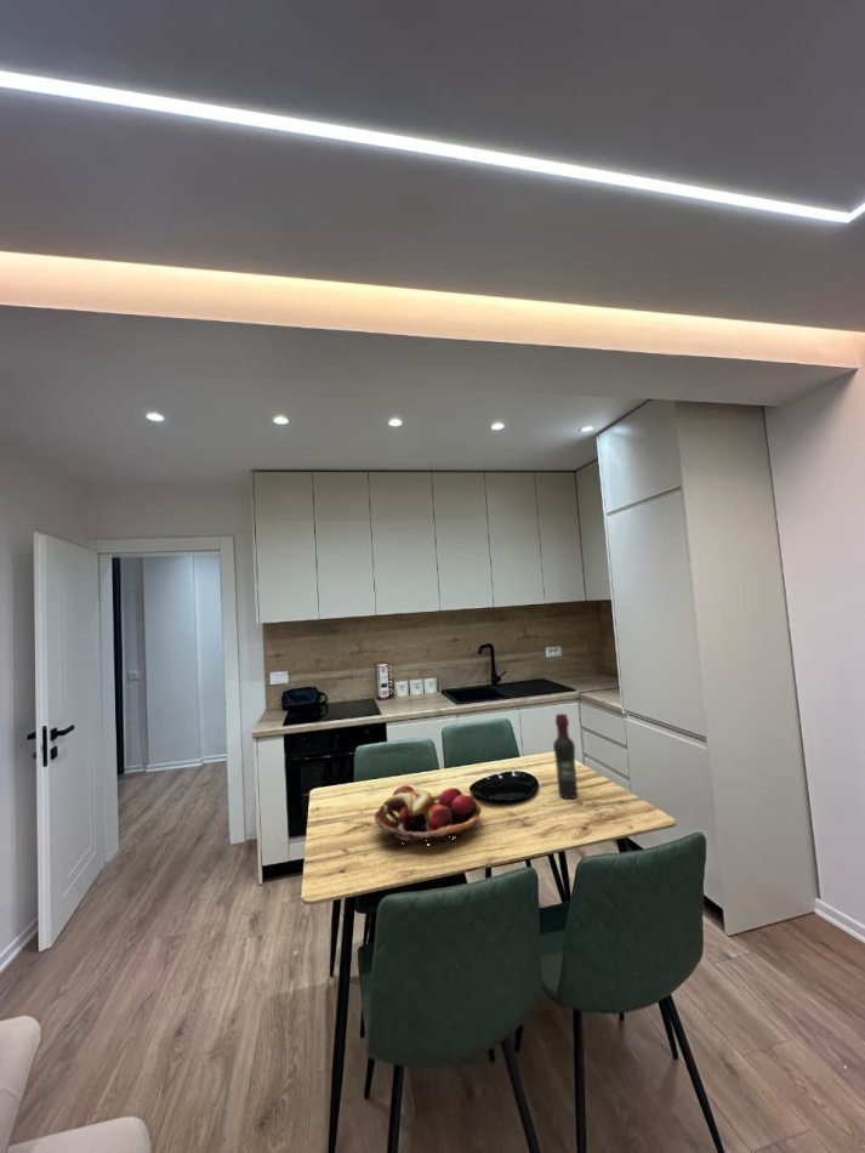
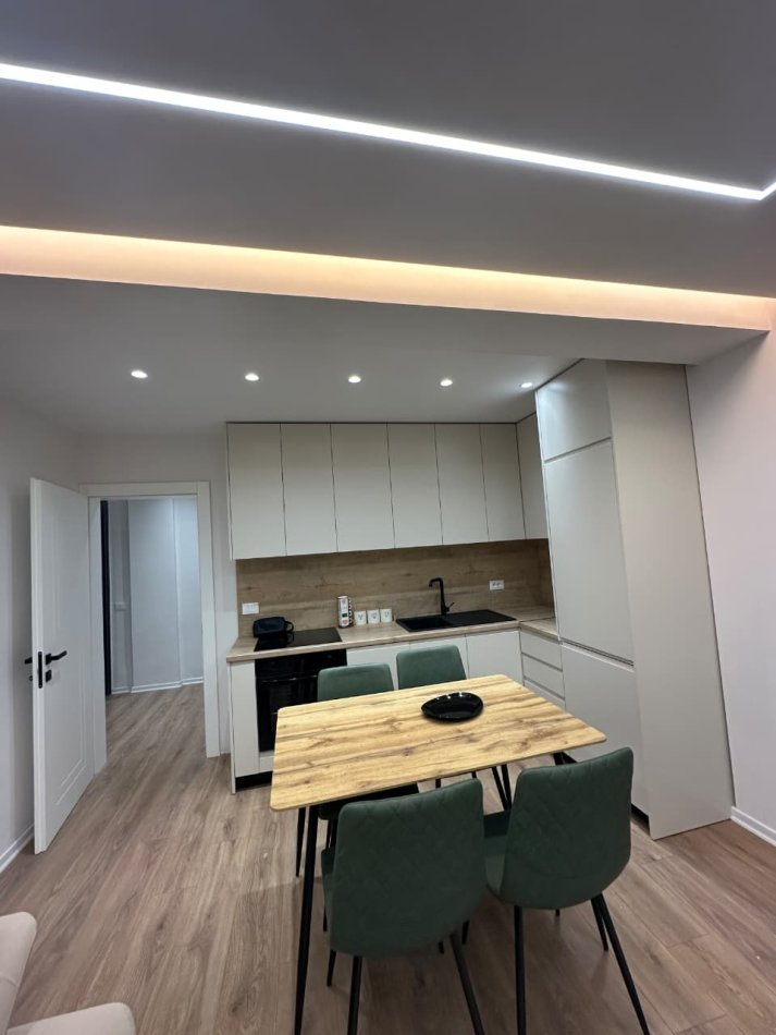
- wine bottle [552,712,579,800]
- fruit basket [372,784,483,846]
